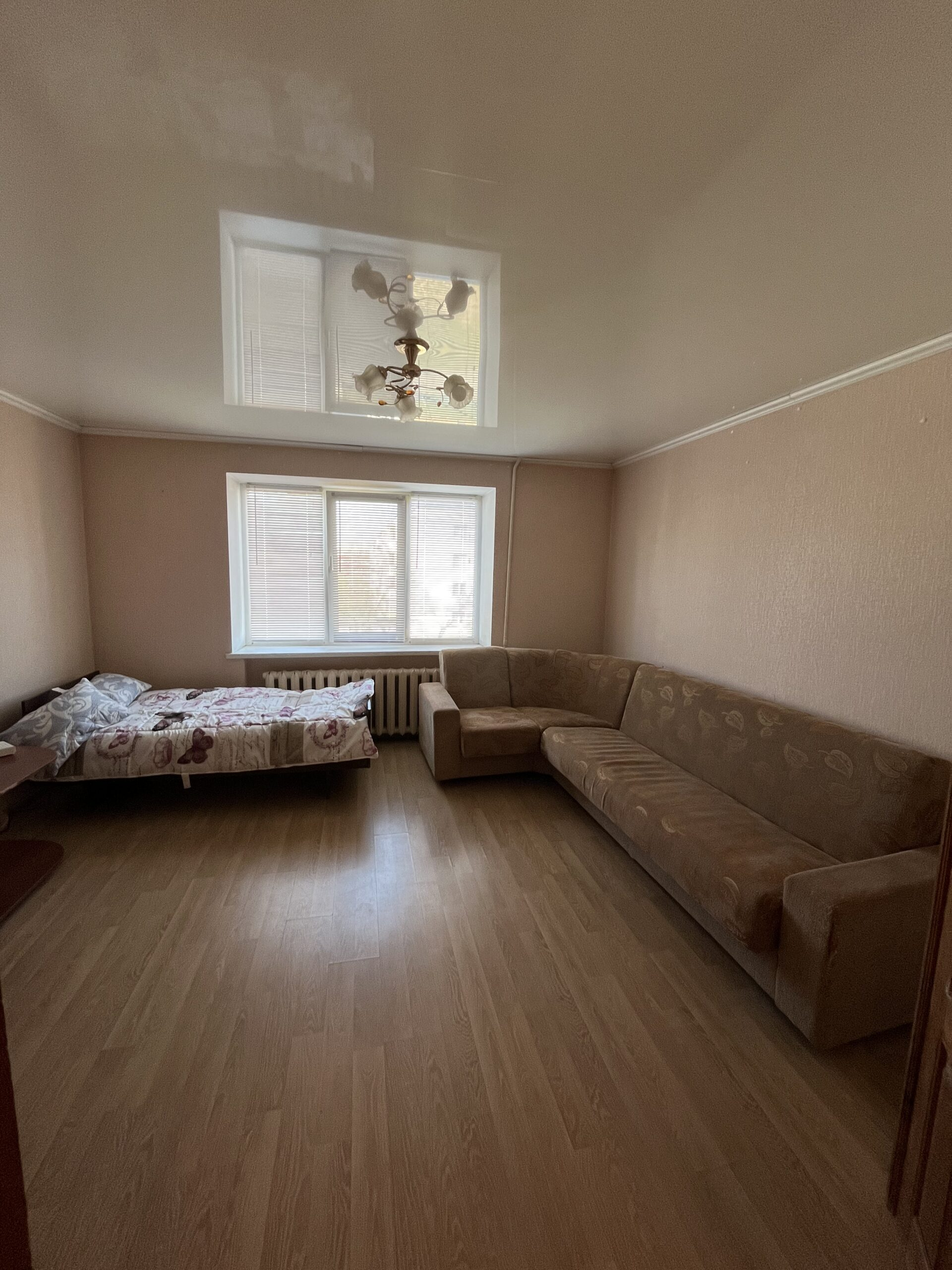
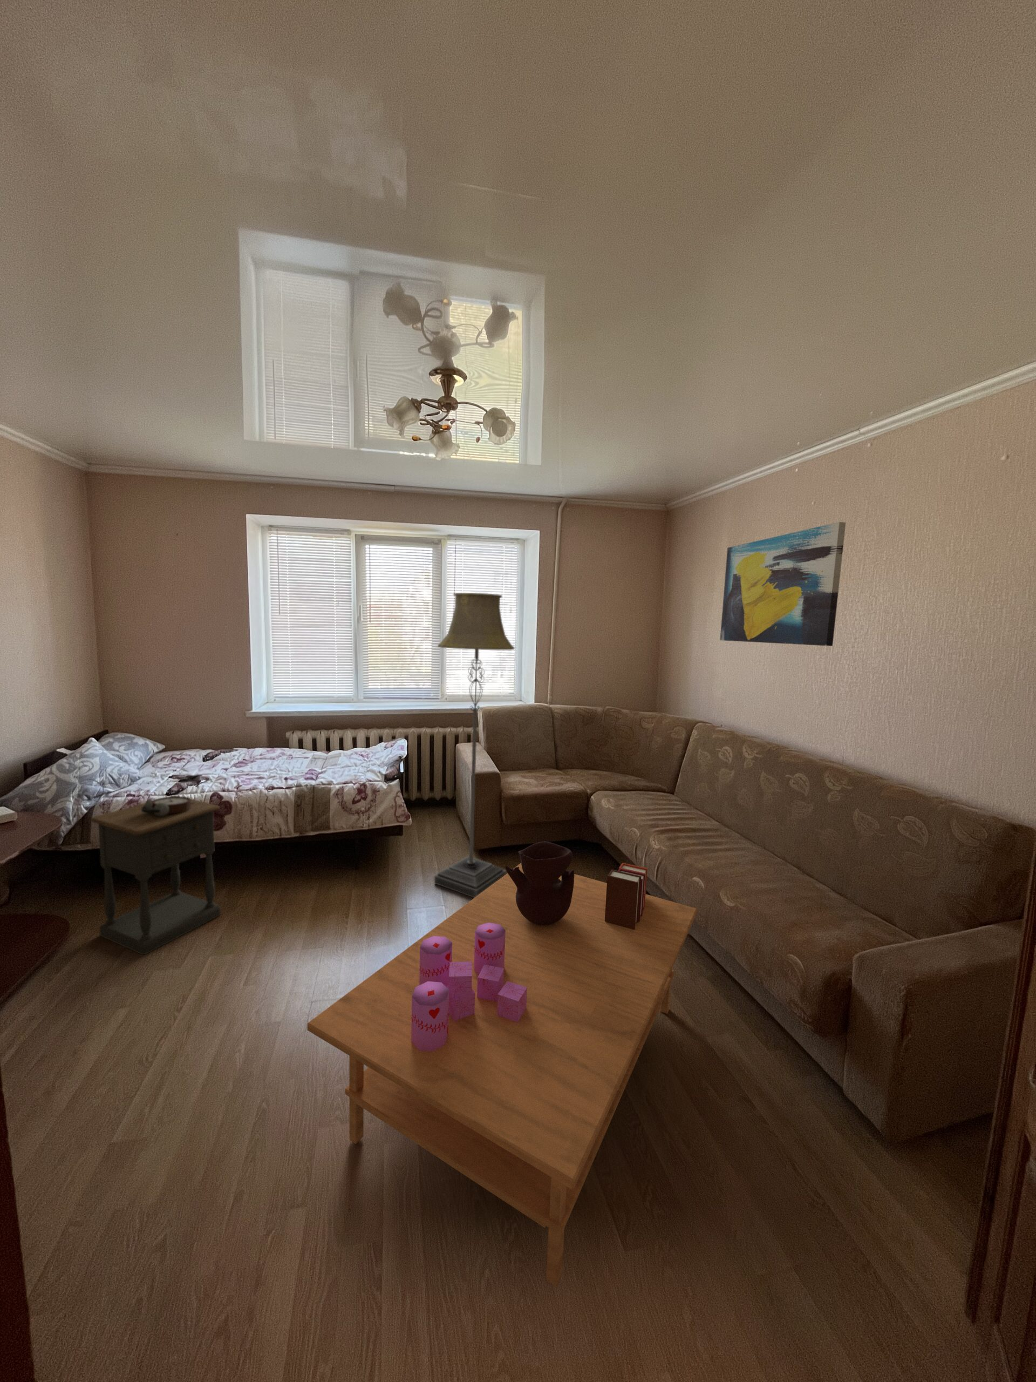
+ alarm clock [141,795,195,817]
+ books [605,862,648,929]
+ coffee table [307,863,698,1287]
+ vase [505,840,575,925]
+ candle [411,923,527,1051]
+ nightstand [90,794,221,955]
+ wall art [719,521,846,646]
+ floor lamp [434,592,515,899]
